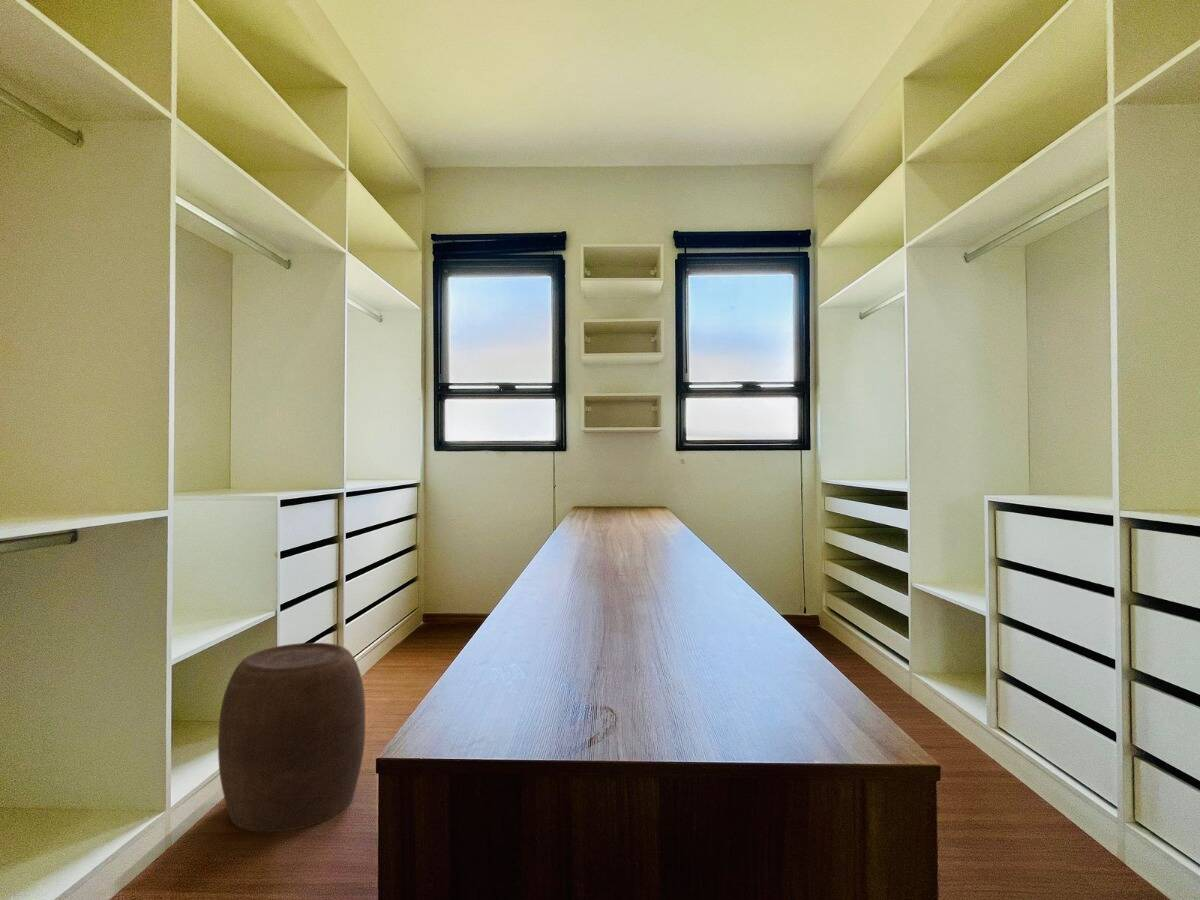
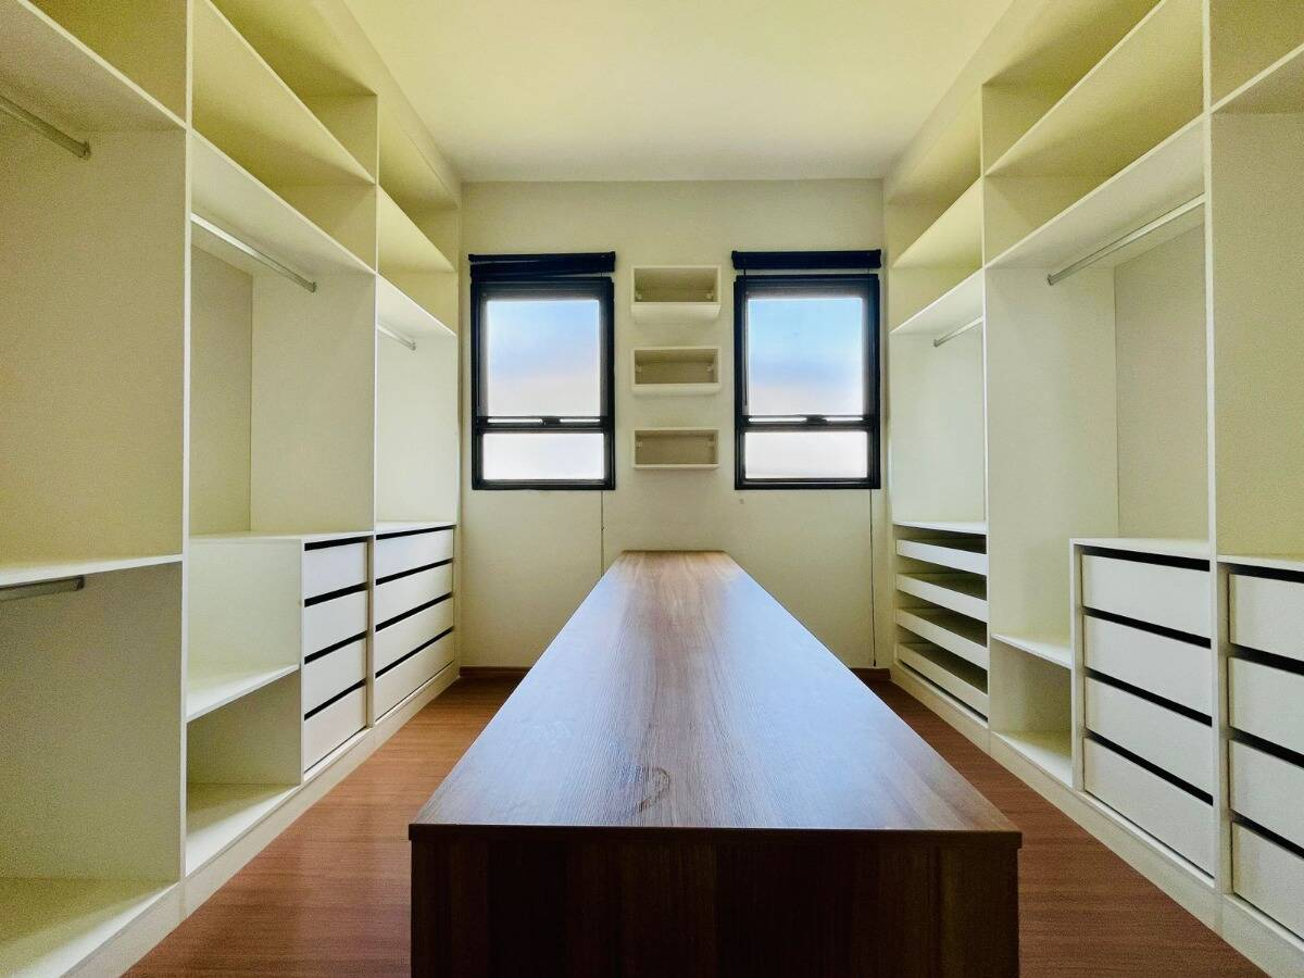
- stool [217,642,366,833]
